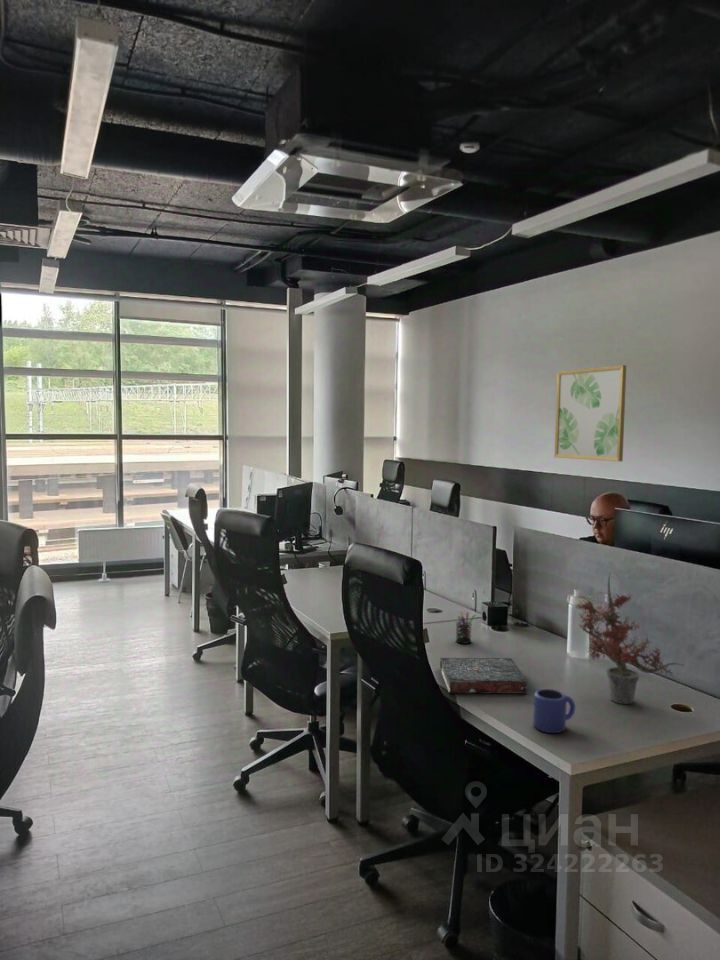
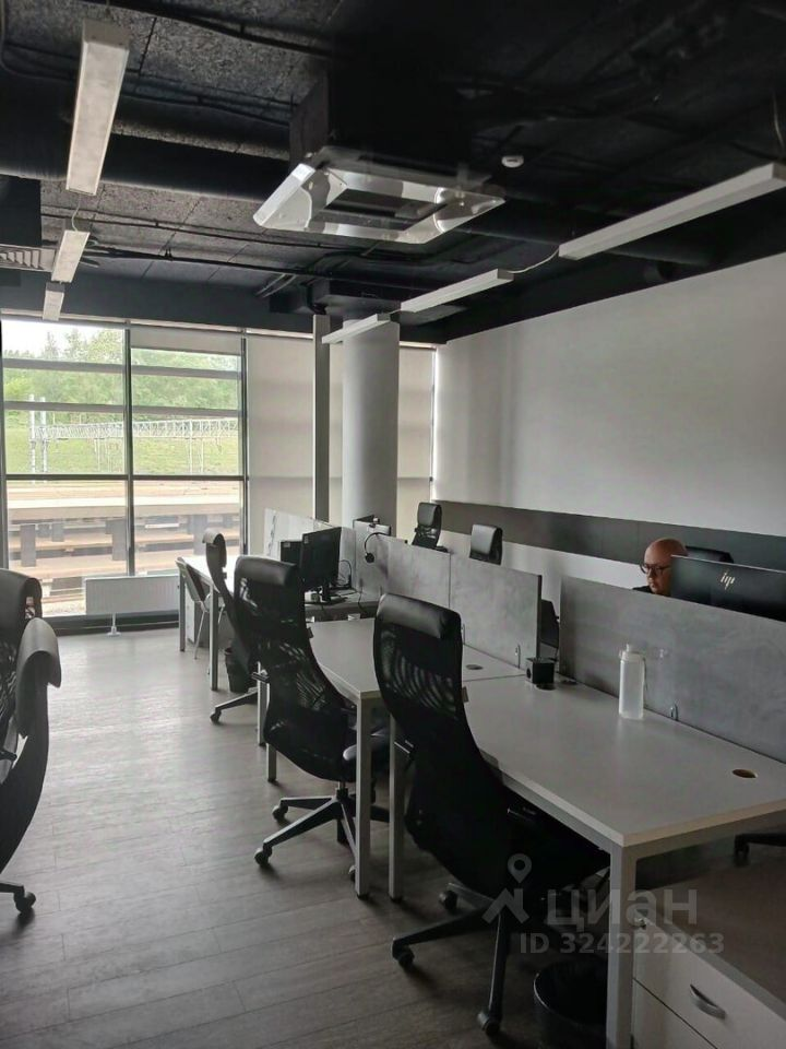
- potted plant [574,571,684,705]
- book [439,657,529,695]
- wall art [553,364,627,462]
- mug [532,688,576,734]
- pen holder [455,610,476,645]
